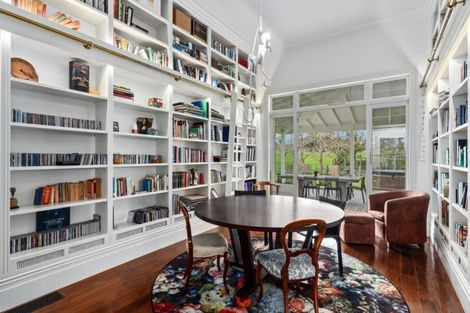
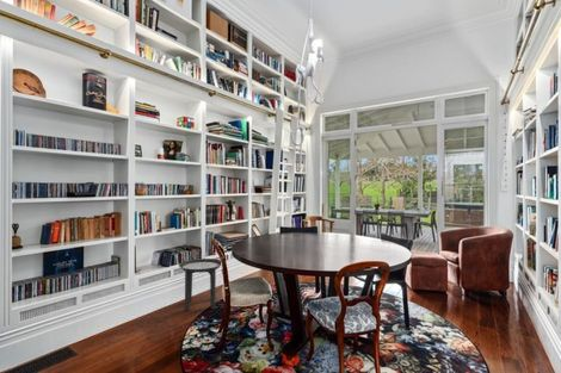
+ side table [178,257,222,312]
